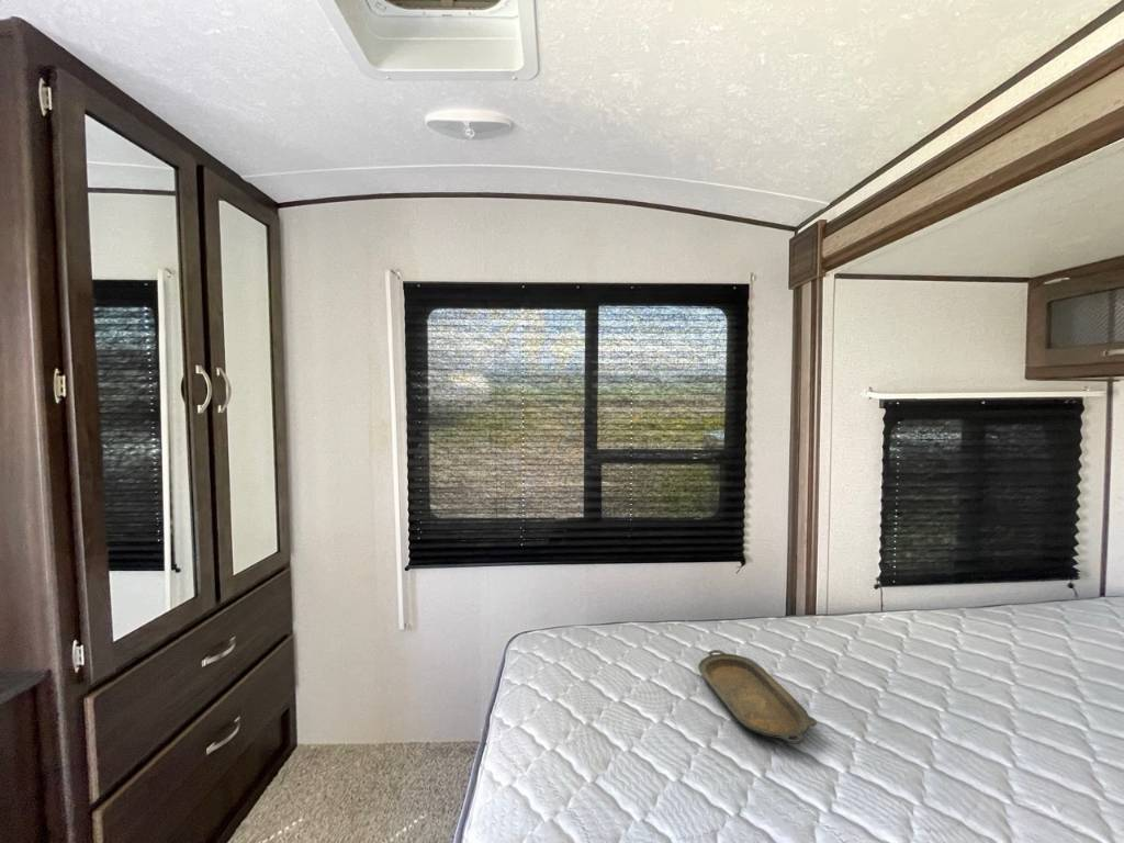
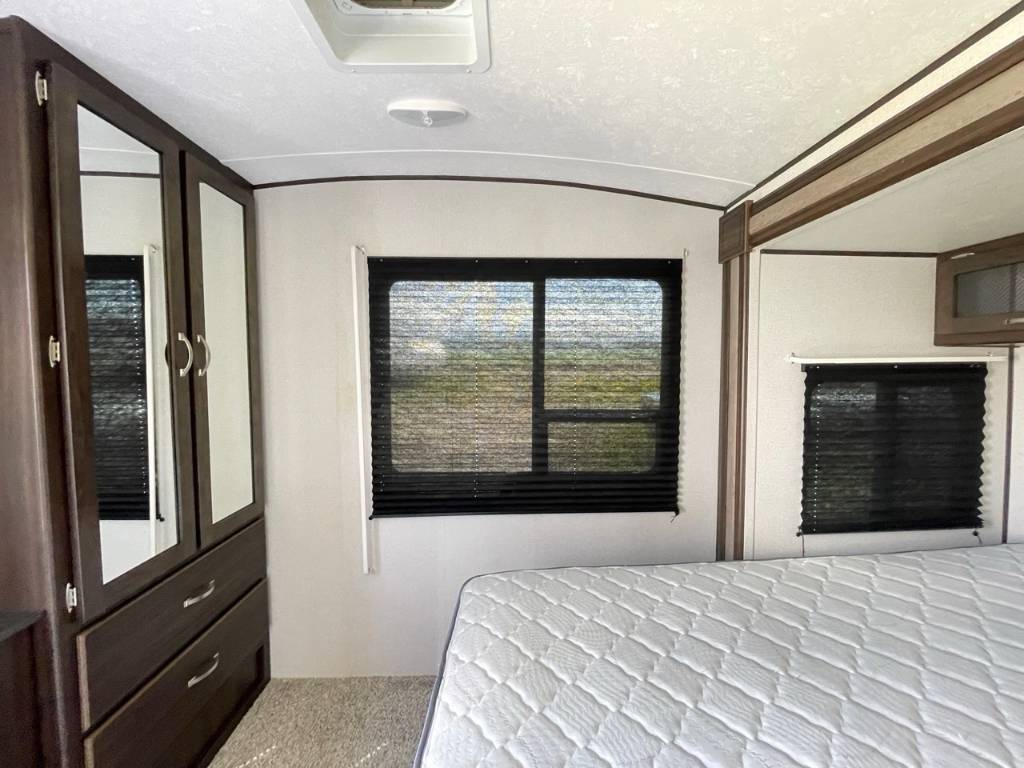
- serving tray [697,649,819,745]
